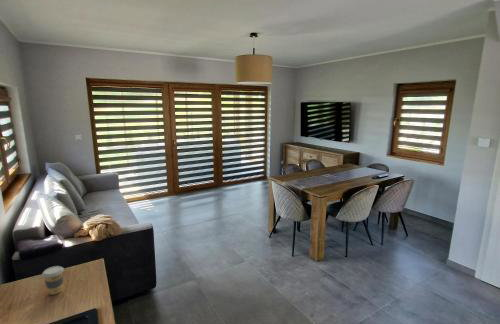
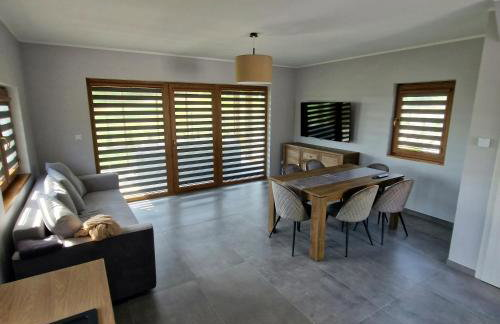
- coffee cup [41,265,65,296]
